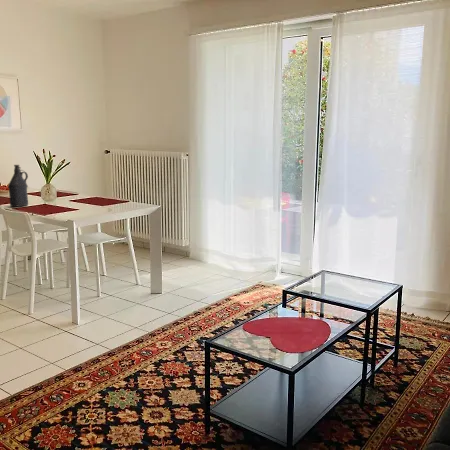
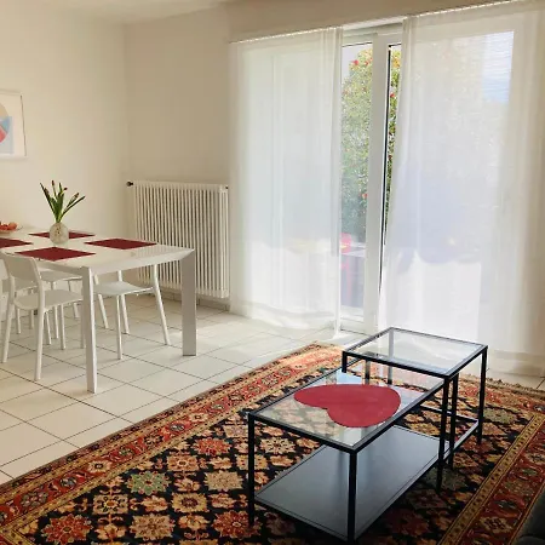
- bottle [7,164,29,208]
